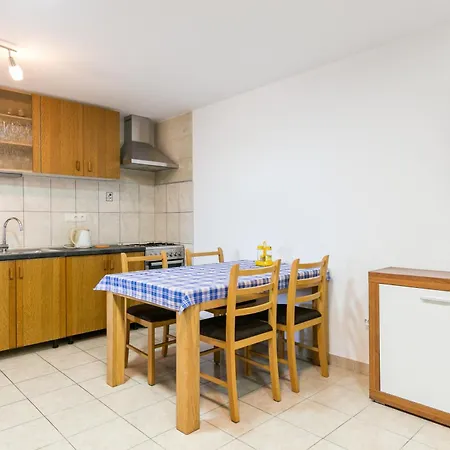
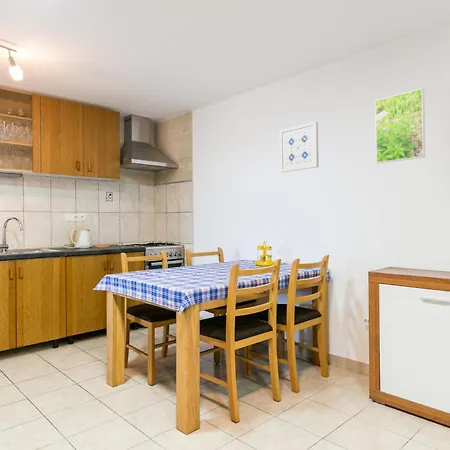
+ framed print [374,87,426,164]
+ wall art [279,121,320,173]
